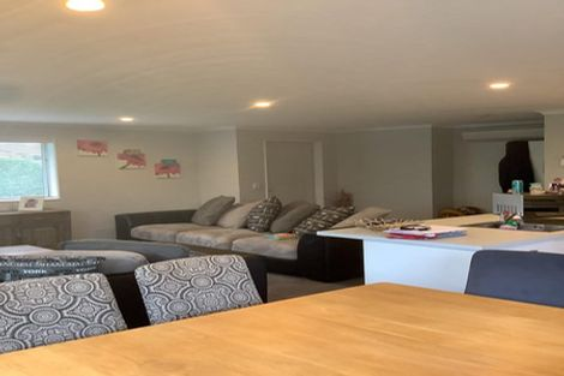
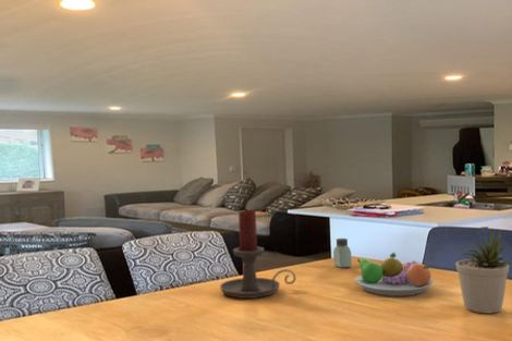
+ fruit bowl [354,252,435,297]
+ saltshaker [332,238,353,269]
+ potted plant [454,230,512,314]
+ candle holder [219,209,297,300]
